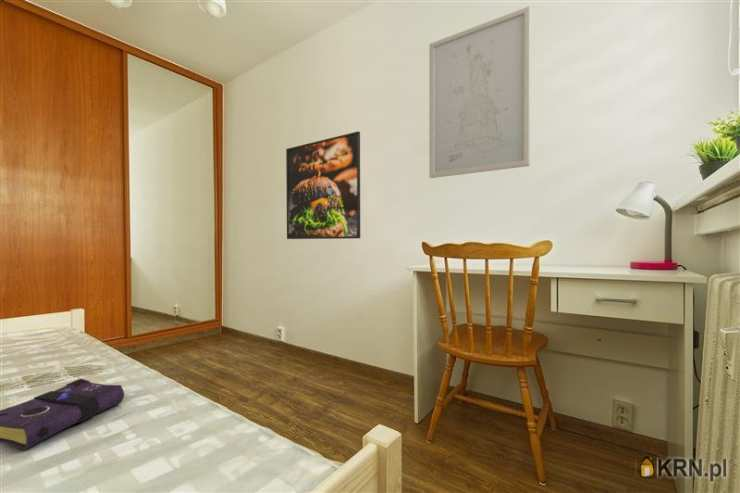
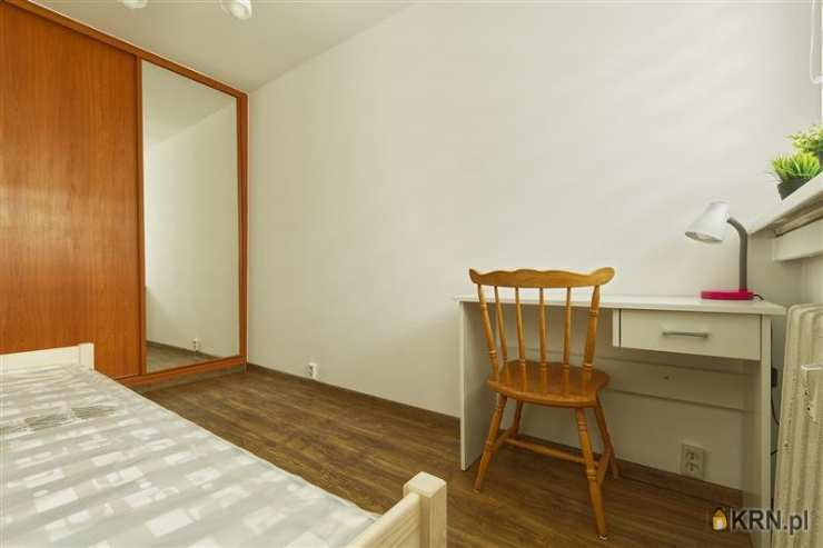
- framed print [285,130,361,240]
- wall art [428,5,532,179]
- book [0,377,125,451]
